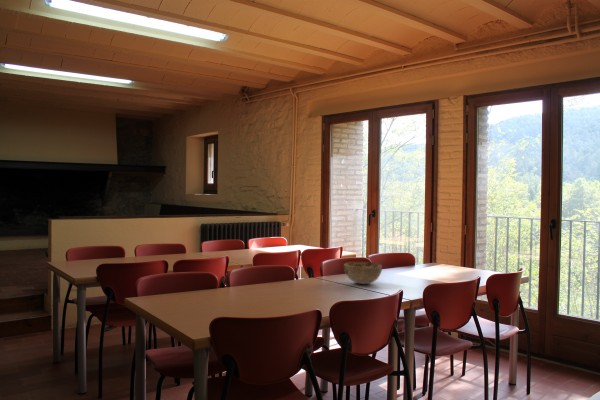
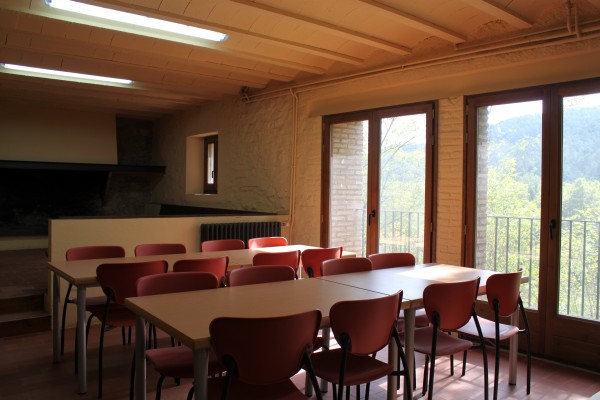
- decorative bowl [343,261,383,285]
